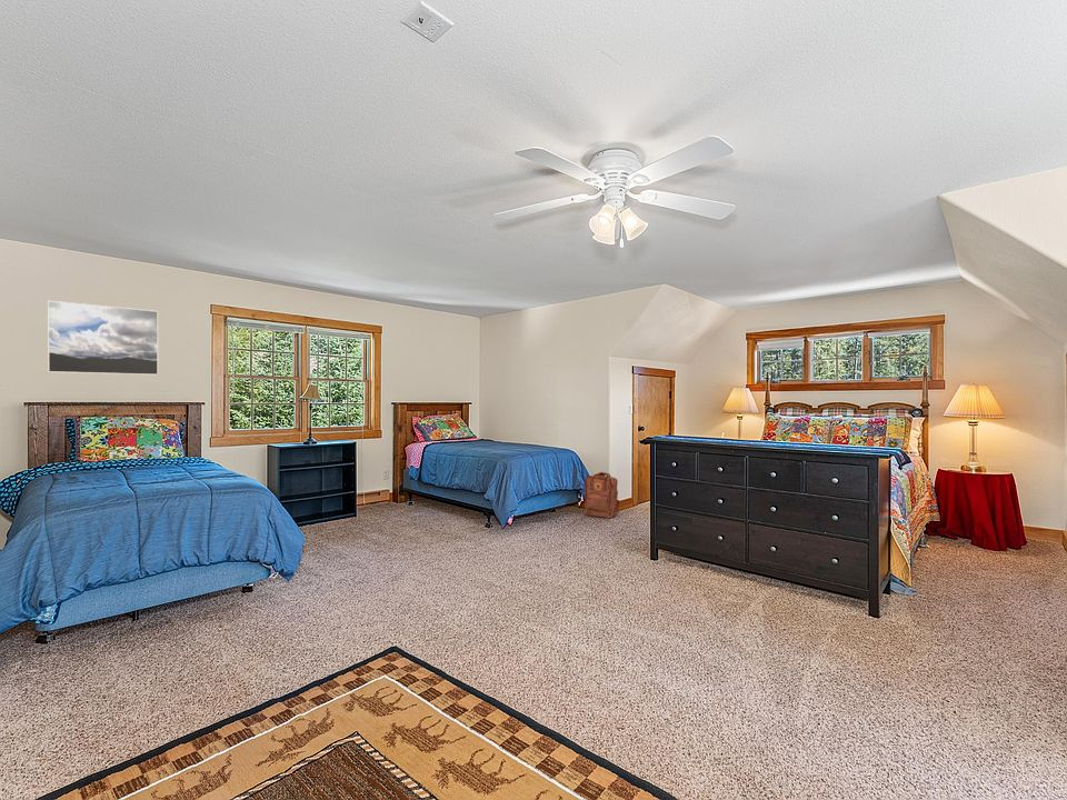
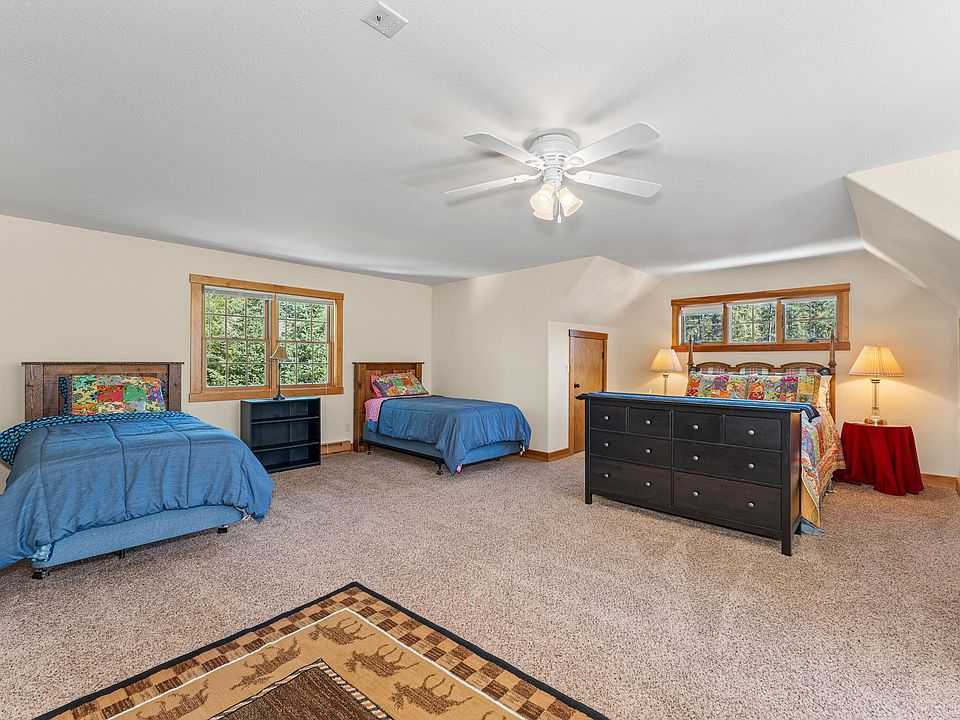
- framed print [47,300,159,376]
- backpack [584,471,620,519]
